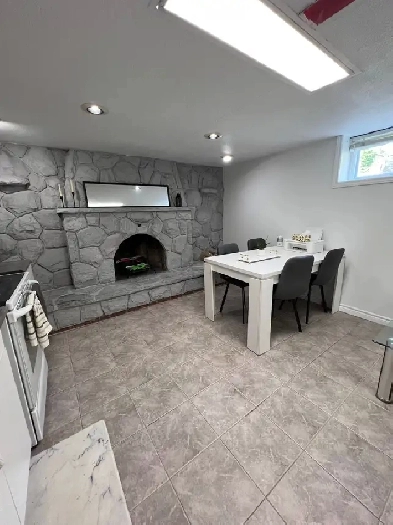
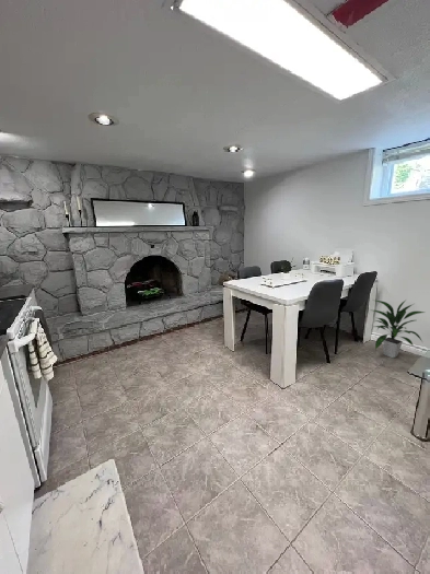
+ indoor plant [369,298,427,359]
